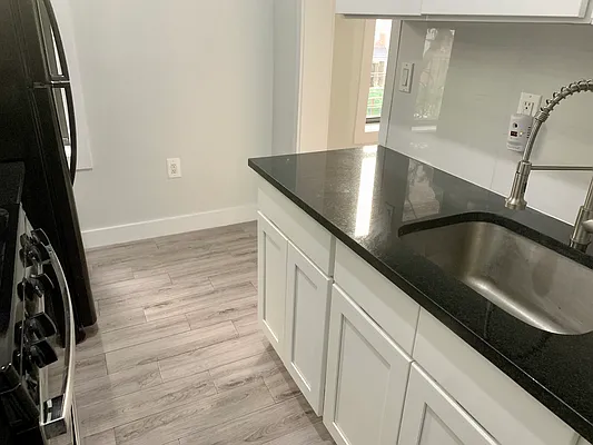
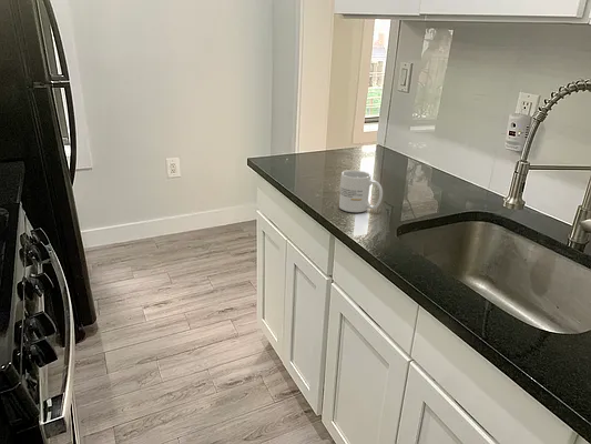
+ mug [338,170,384,213]
